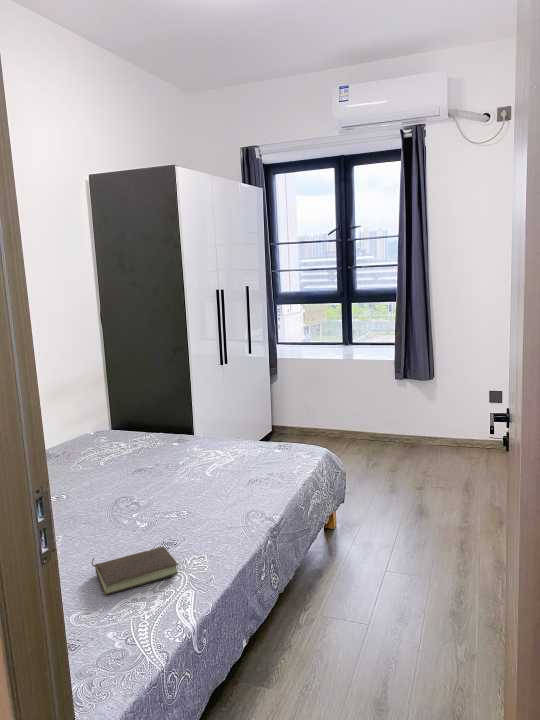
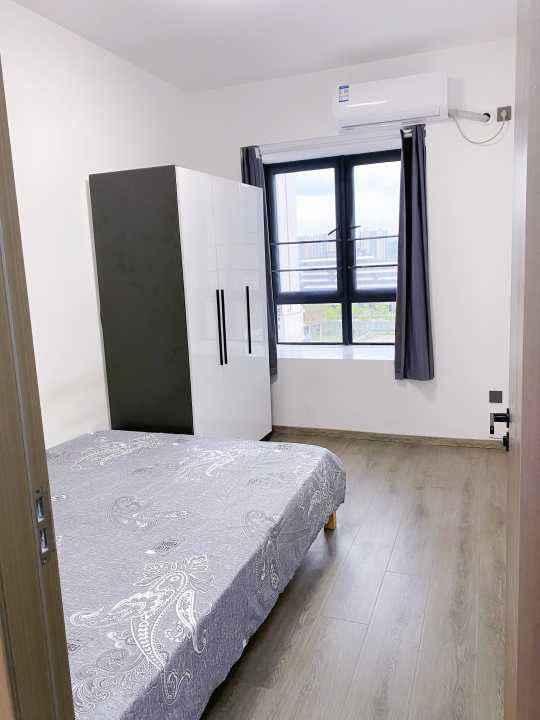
- book [91,546,179,595]
